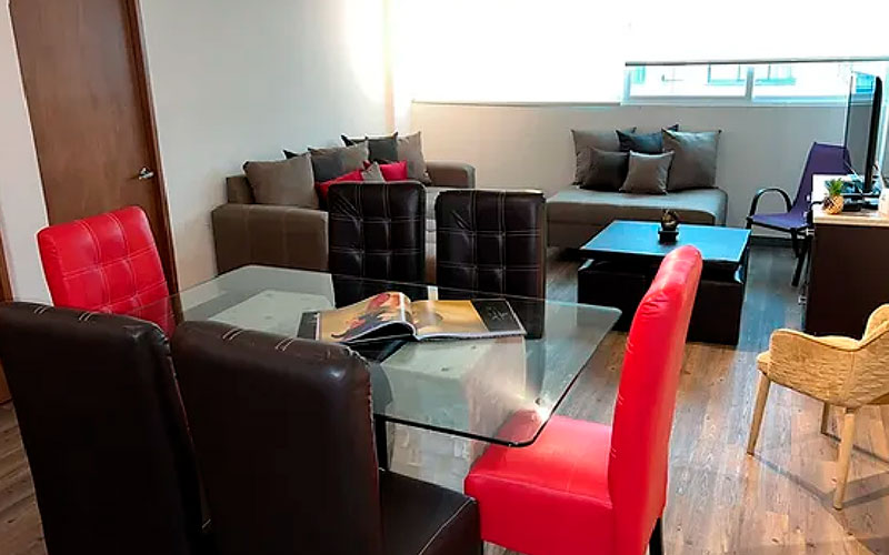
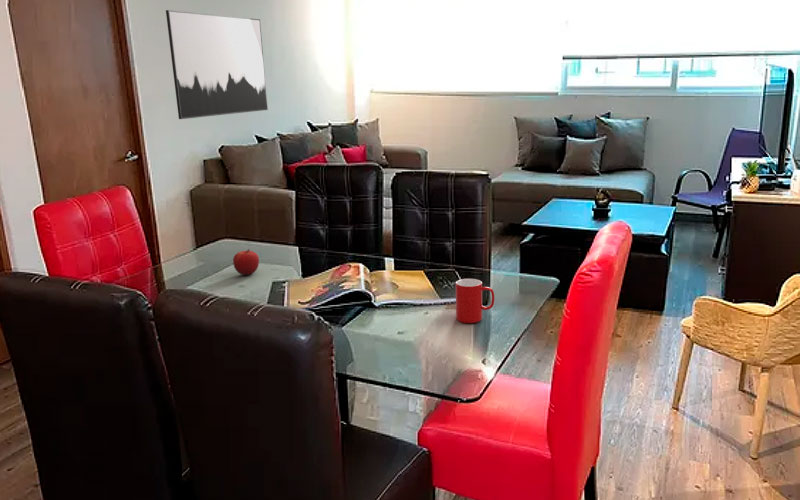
+ cup [455,278,495,324]
+ fruit [232,248,260,276]
+ wall art [165,9,269,120]
